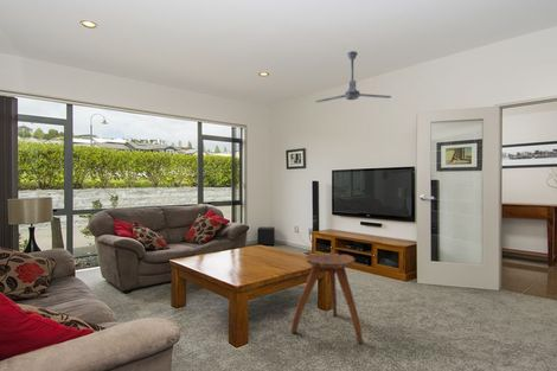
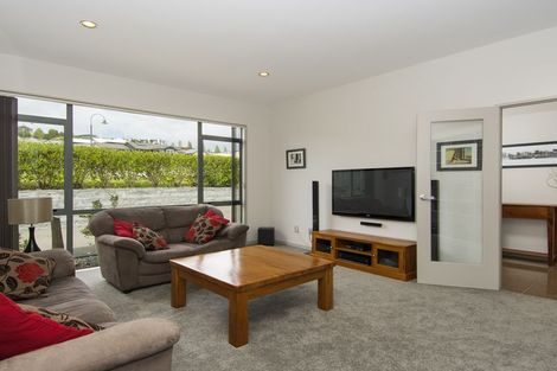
- stool [290,251,364,345]
- ceiling fan [315,50,392,103]
